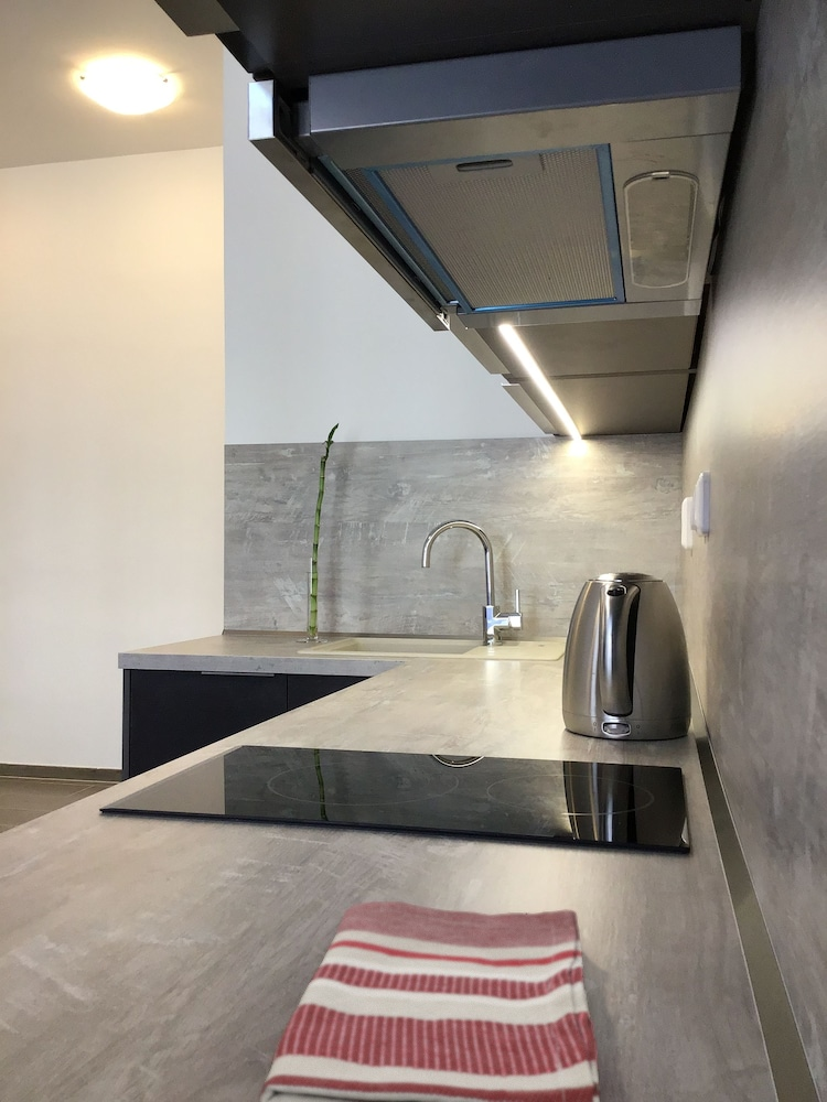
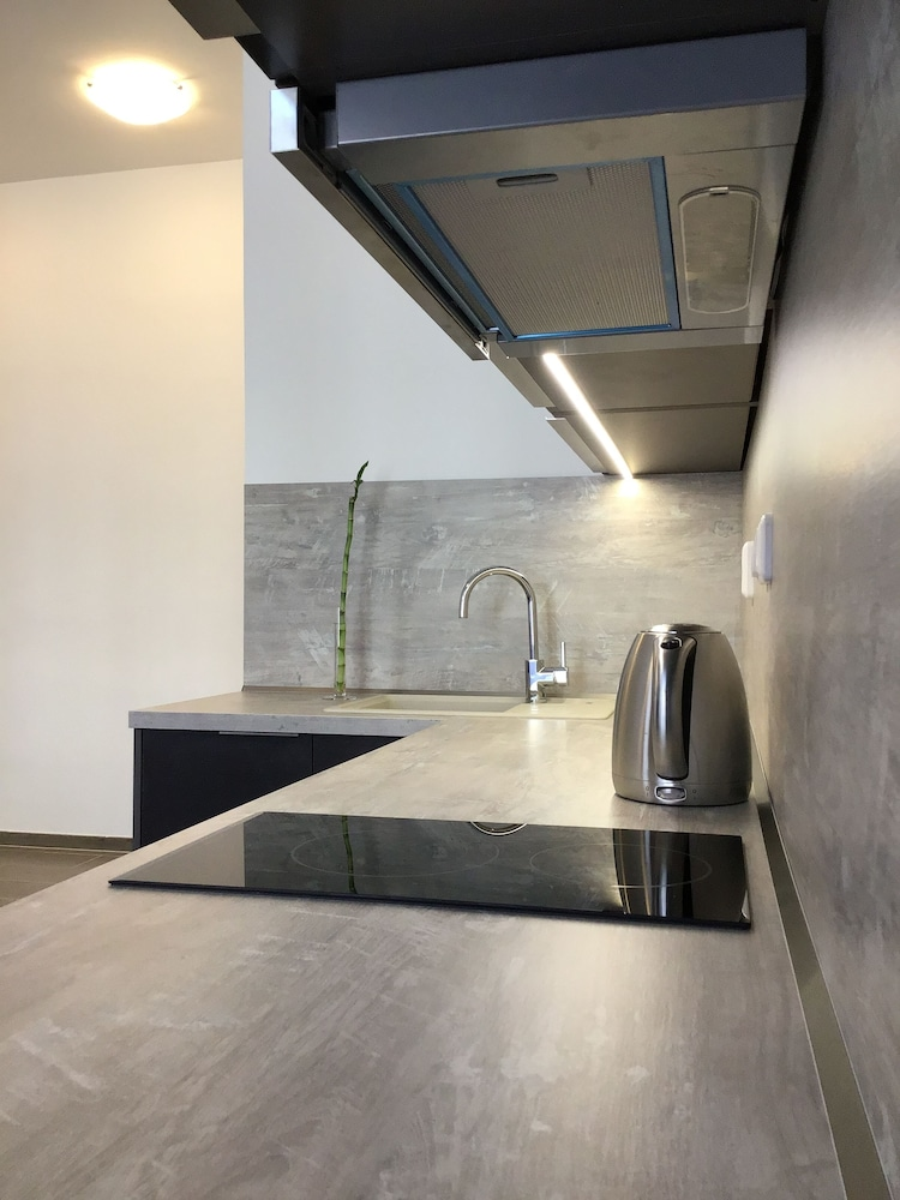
- dish towel [258,900,601,1102]
